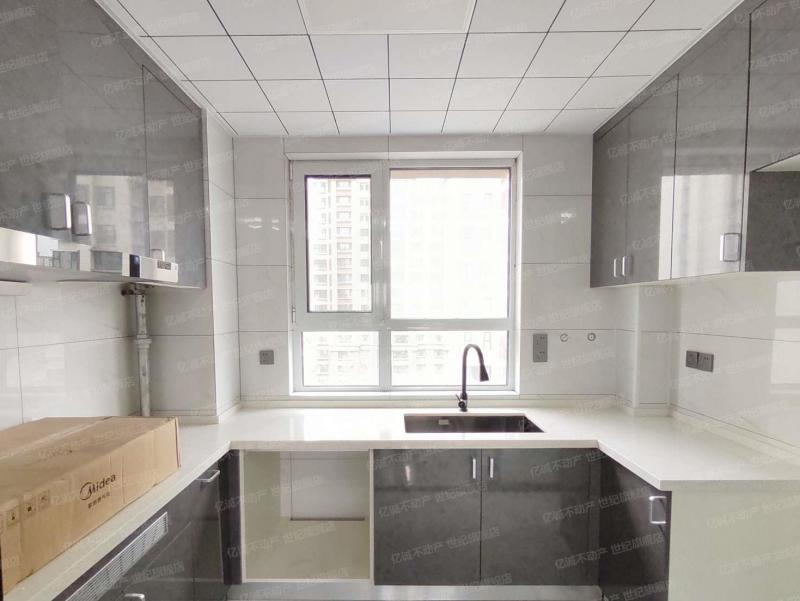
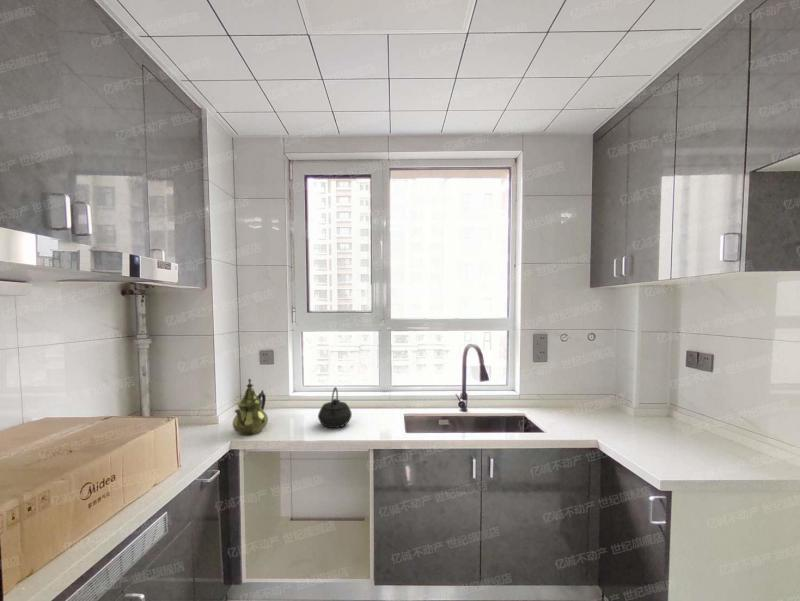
+ kettle [317,386,353,429]
+ teapot [232,378,269,436]
